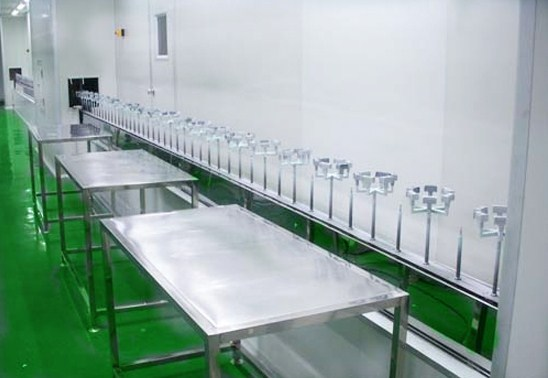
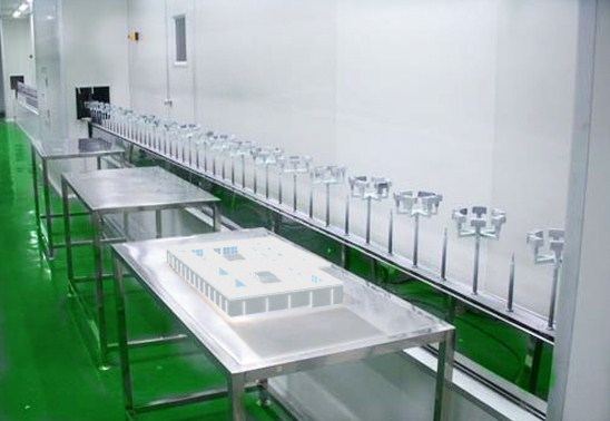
+ architectural model [165,235,345,319]
